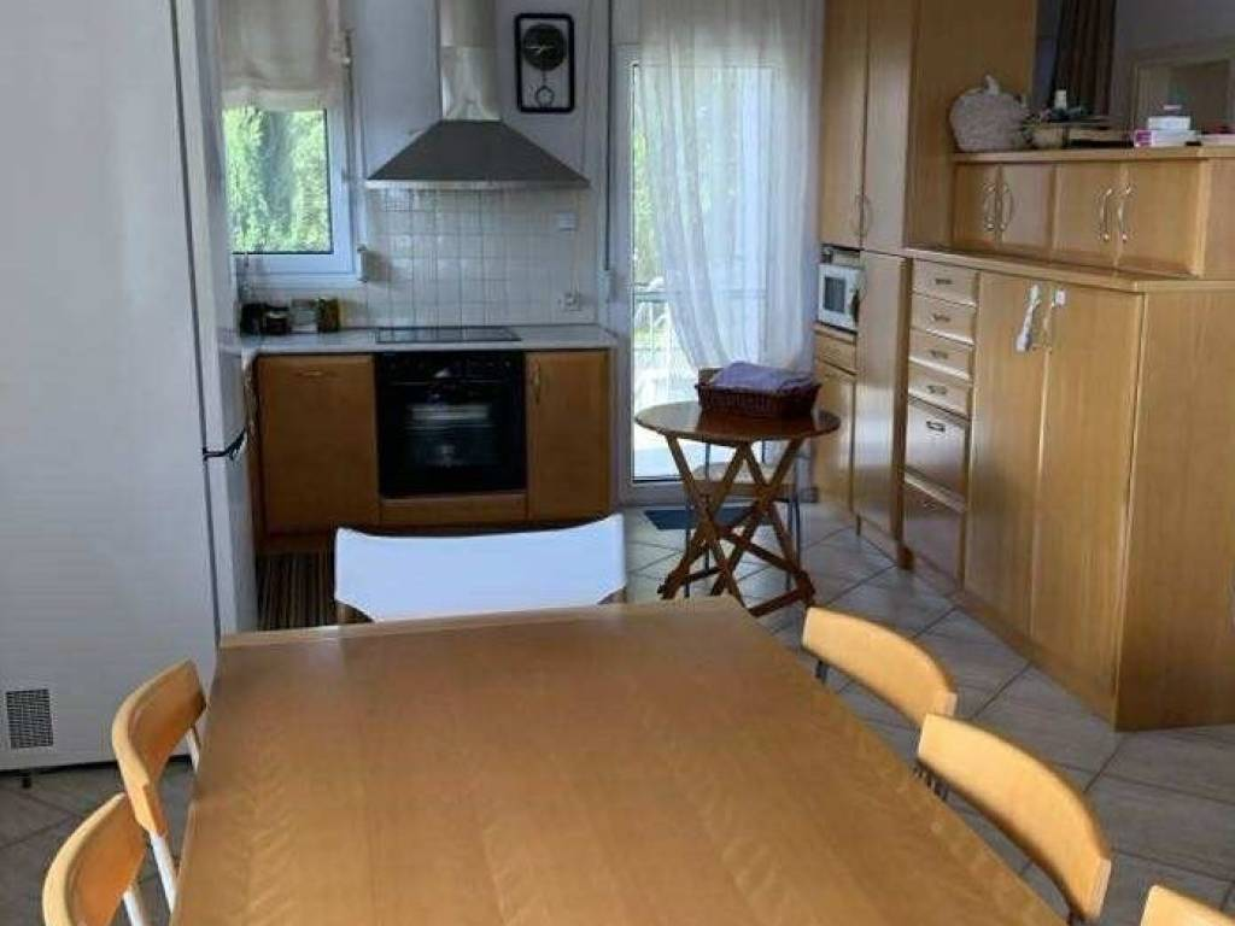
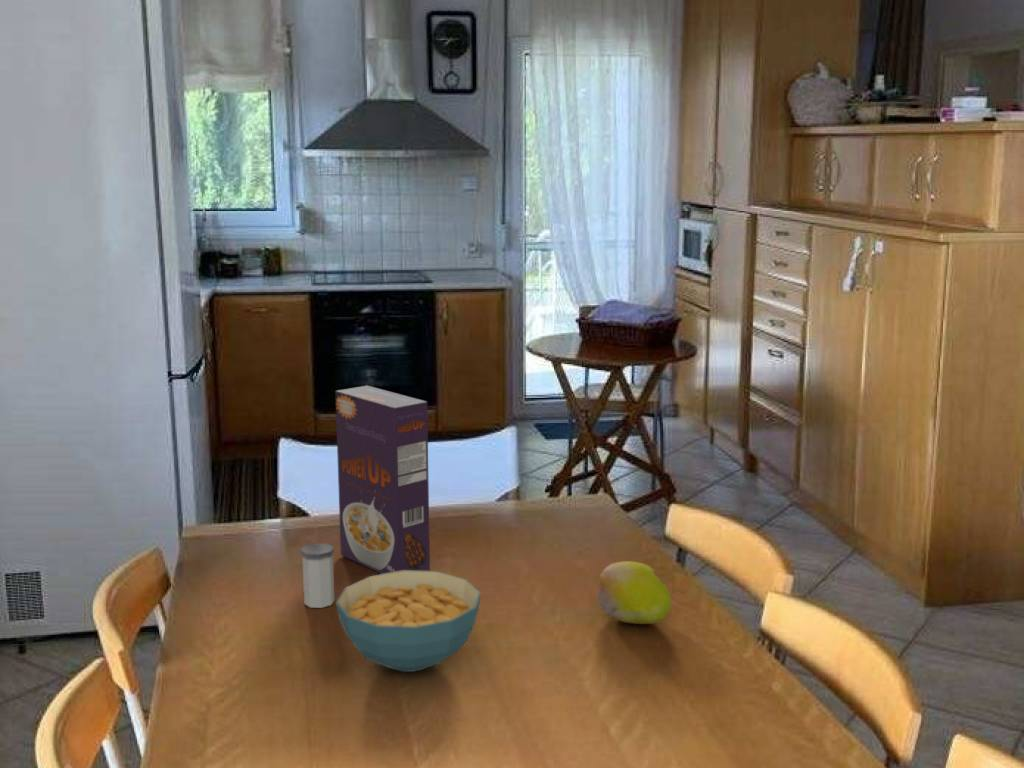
+ salt shaker [300,542,335,609]
+ cereal box [334,385,431,574]
+ fruit [596,560,672,625]
+ cereal bowl [335,570,482,673]
